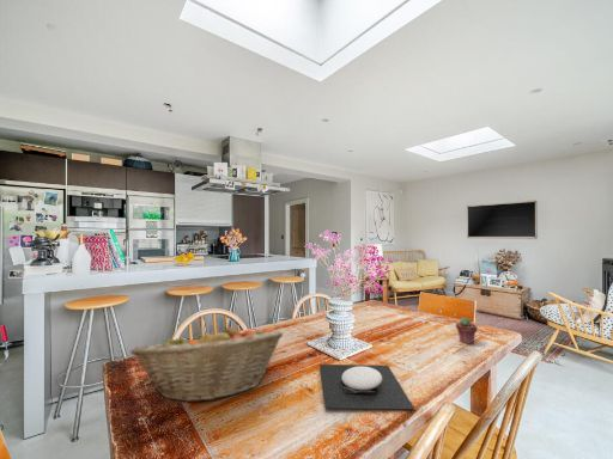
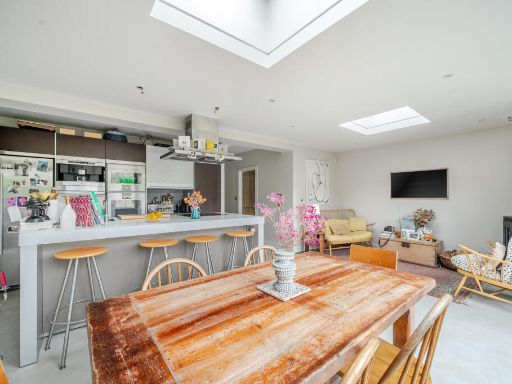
- potted succulent [455,317,478,345]
- plate [318,363,415,410]
- fruit basket [129,324,284,403]
